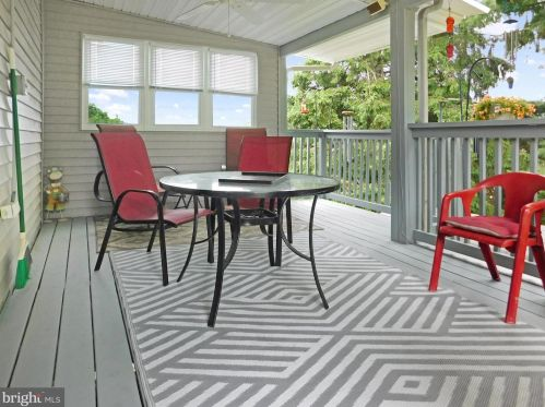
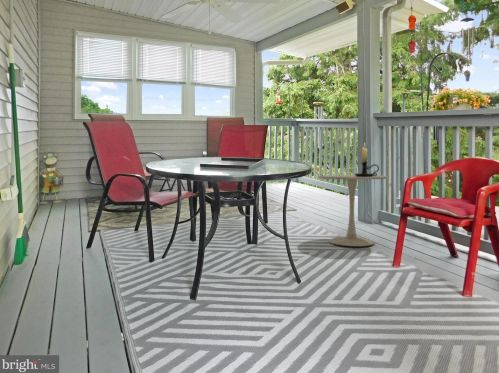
+ side table [316,174,390,247]
+ candle holder [354,142,380,177]
